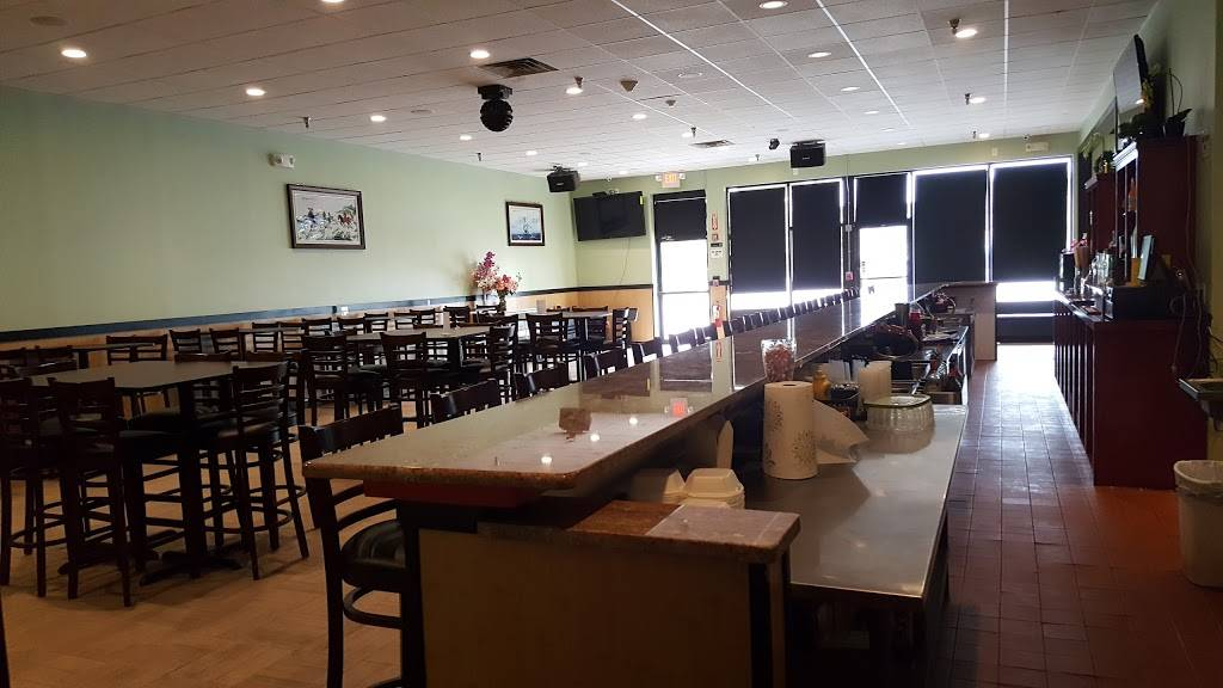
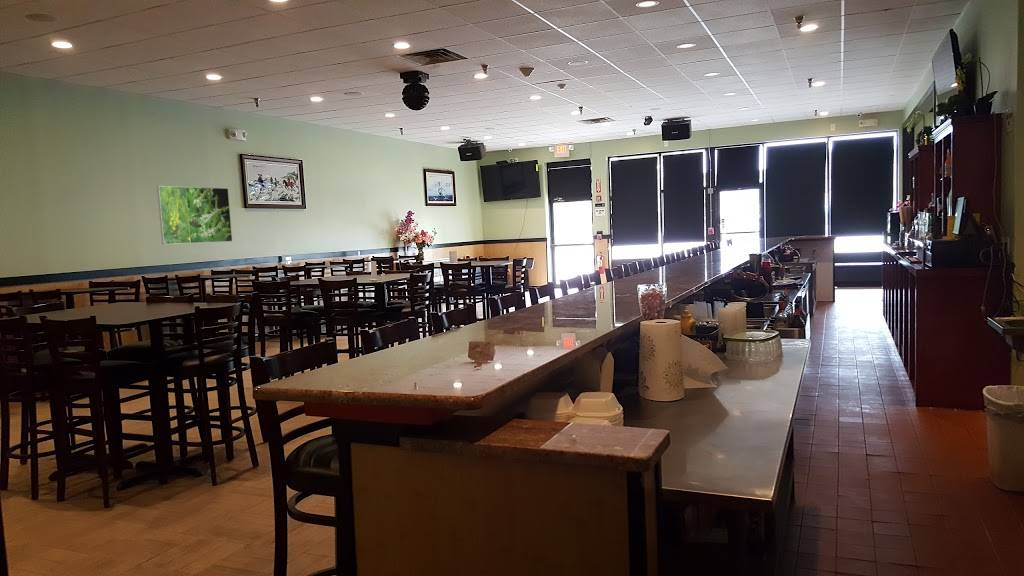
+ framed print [156,185,233,245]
